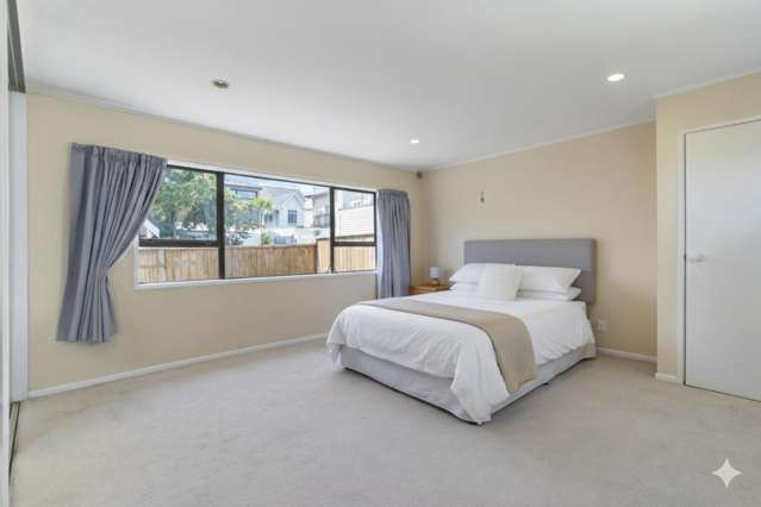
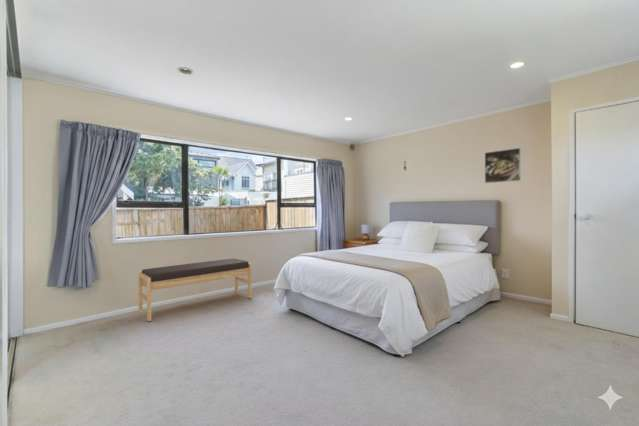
+ bench [137,258,253,322]
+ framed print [484,147,522,184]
